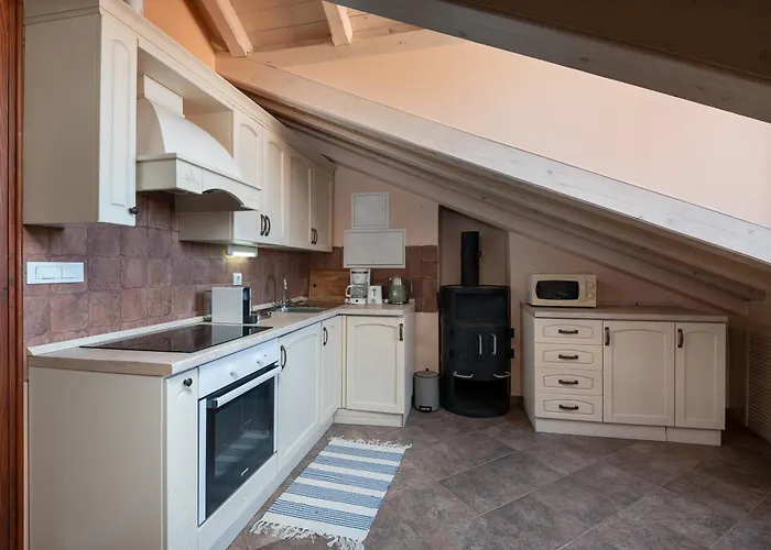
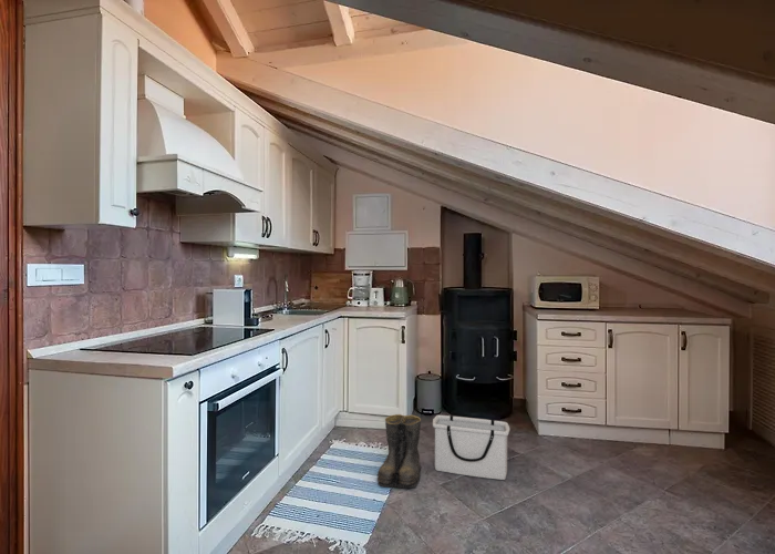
+ storage bin [432,414,510,481]
+ boots [376,413,422,490]
